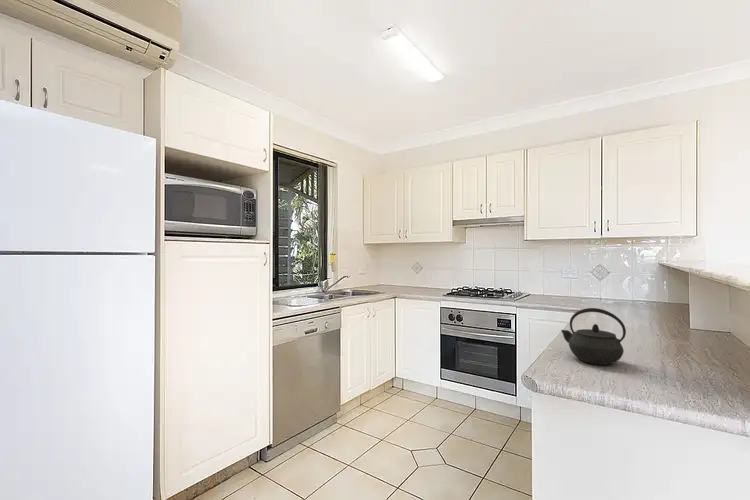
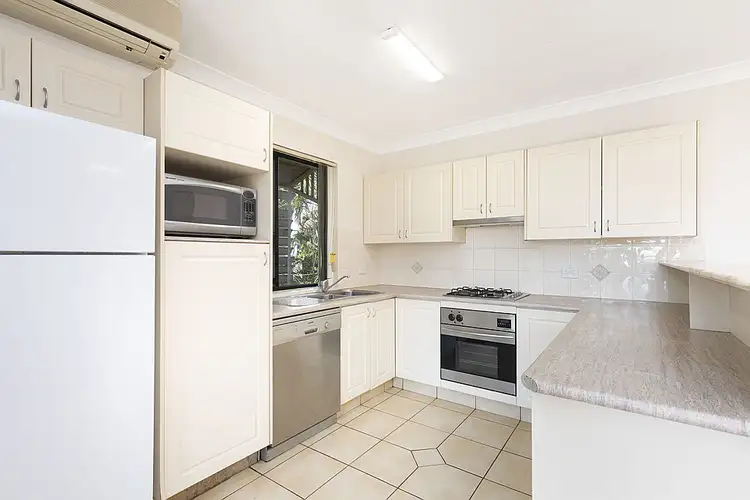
- kettle [560,307,627,366]
